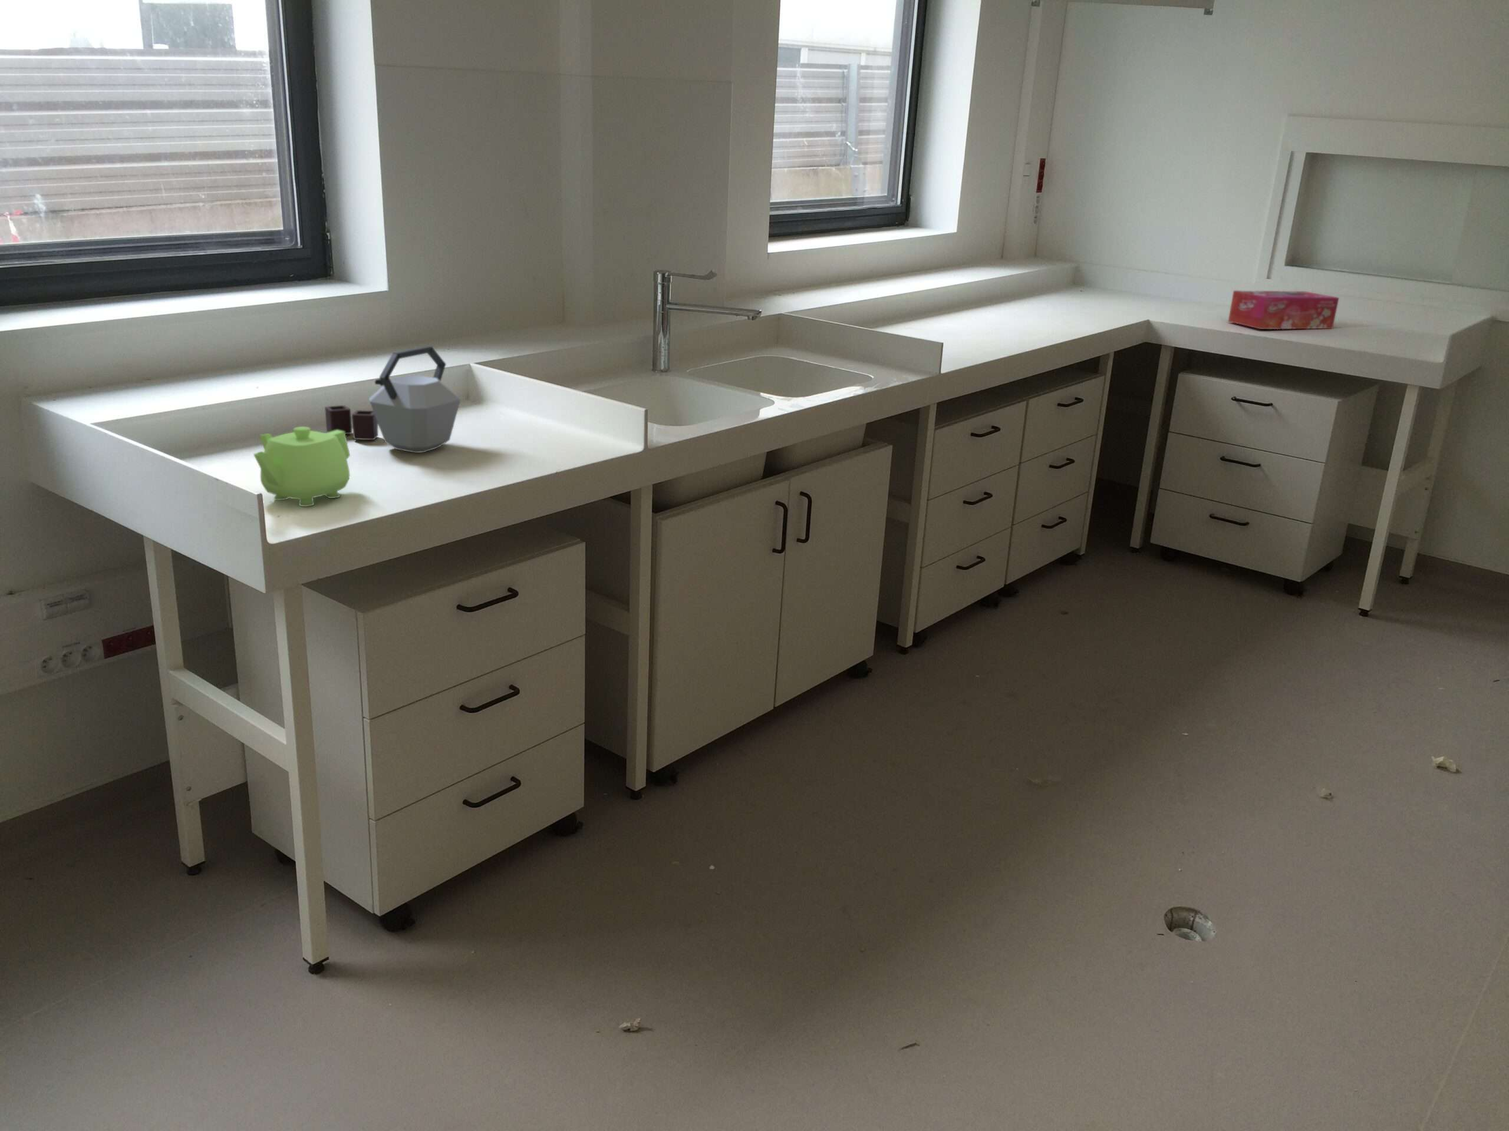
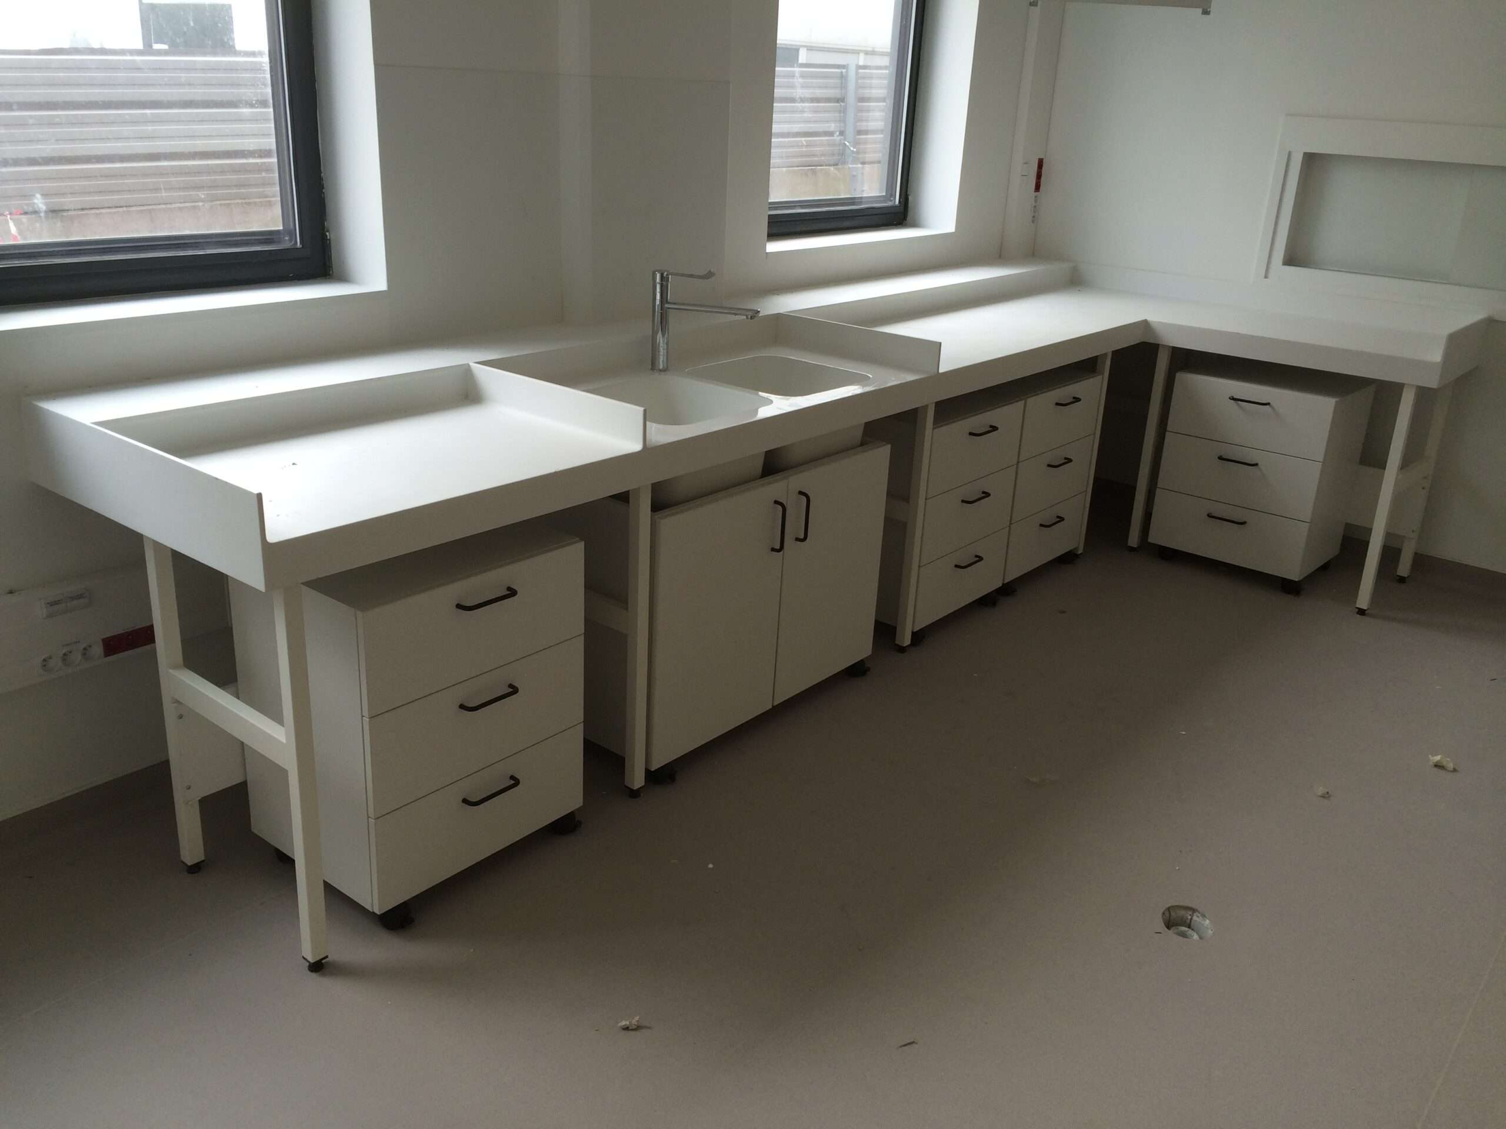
- tissue box [1227,290,1340,330]
- teapot [253,425,351,507]
- kettle [324,346,461,454]
